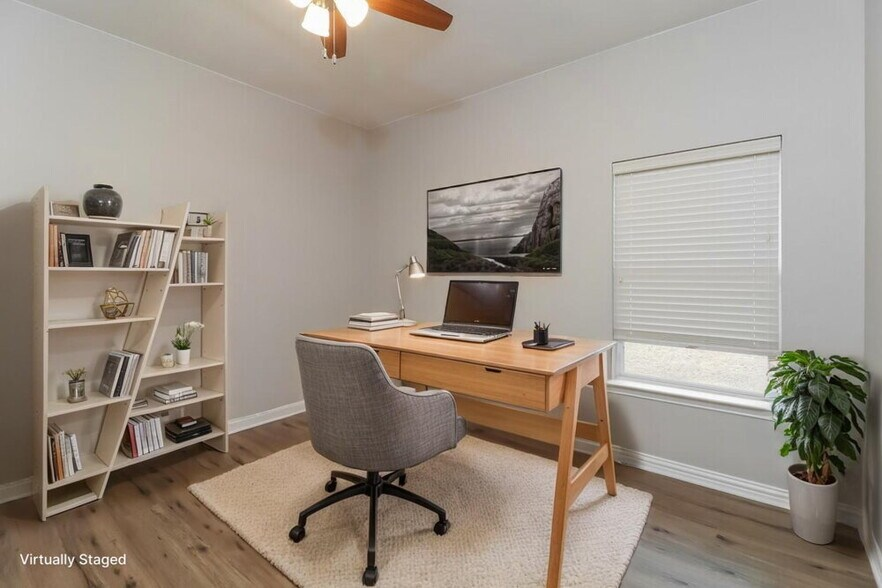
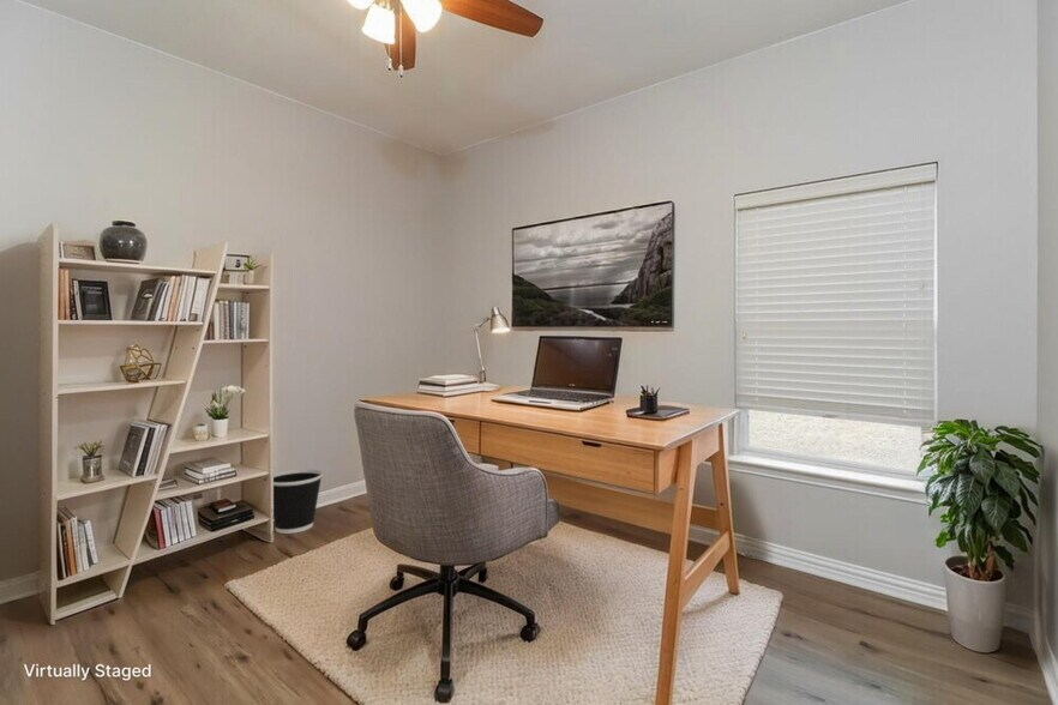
+ wastebasket [272,468,324,535]
